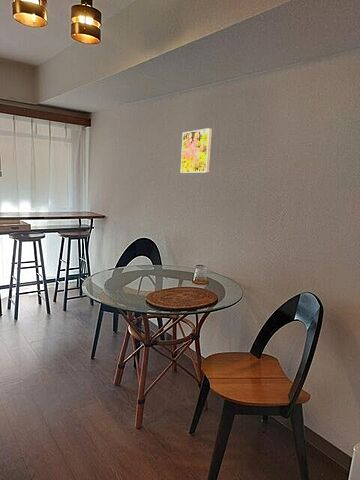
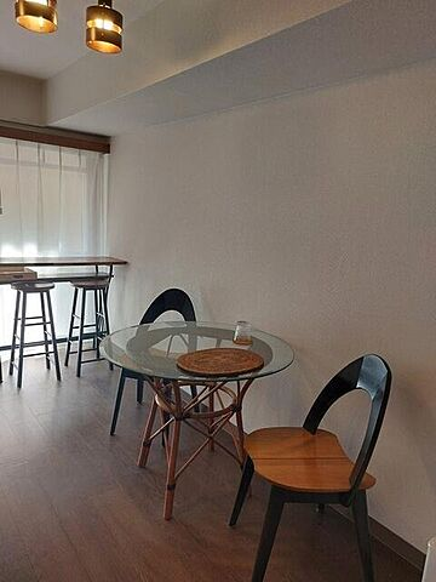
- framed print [179,127,213,174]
